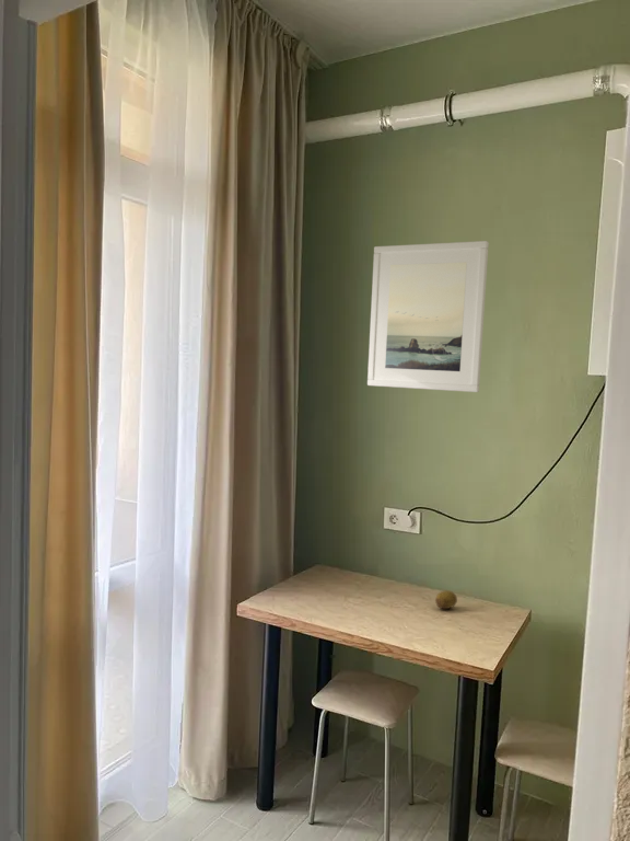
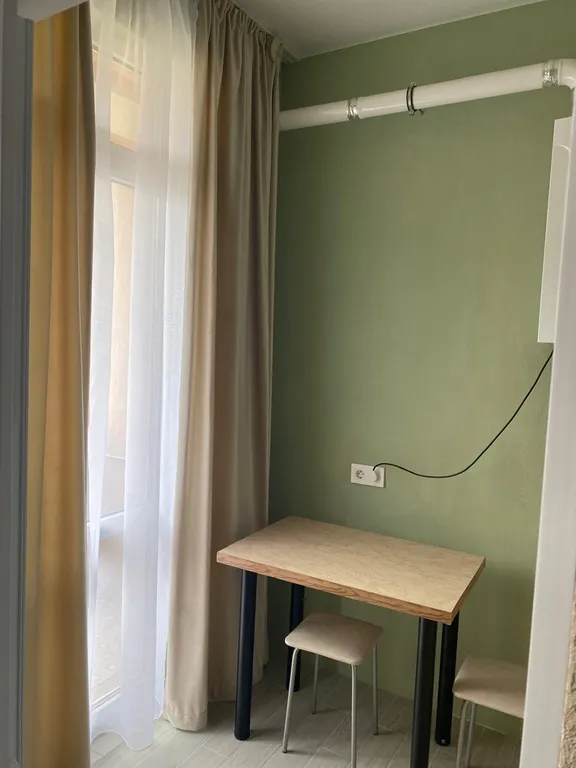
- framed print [366,240,490,393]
- fruit [434,589,458,610]
